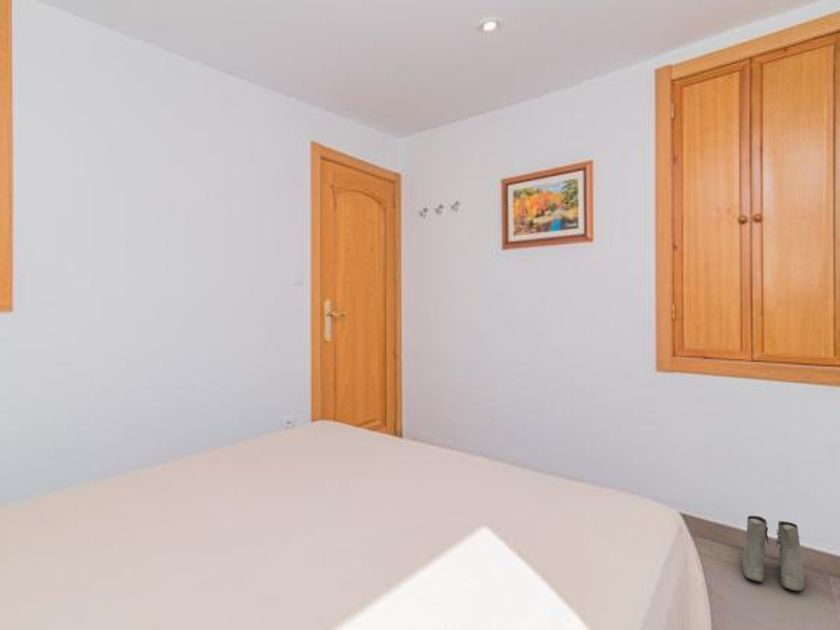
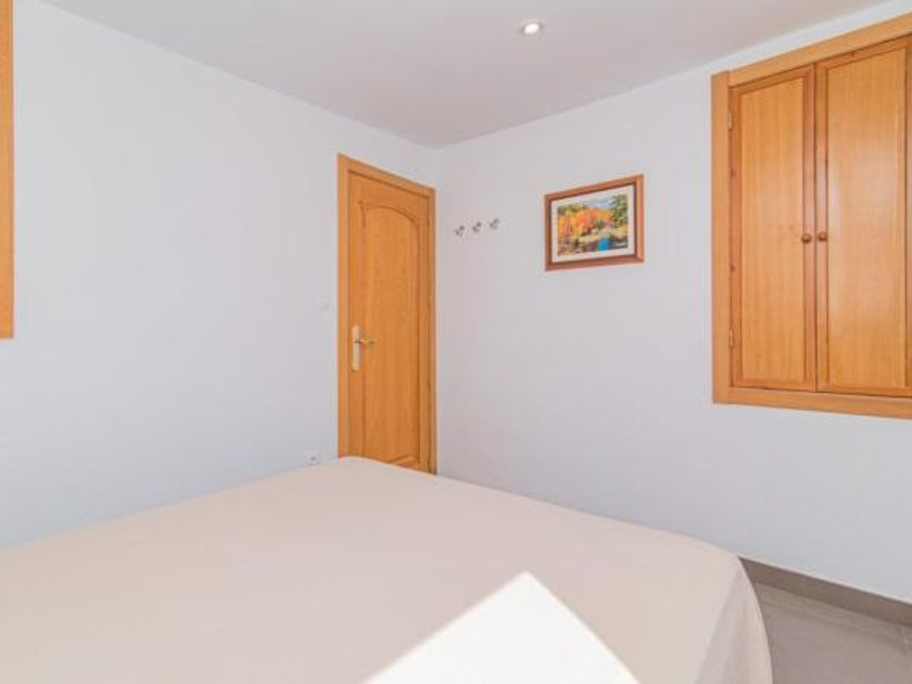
- boots [741,515,805,592]
